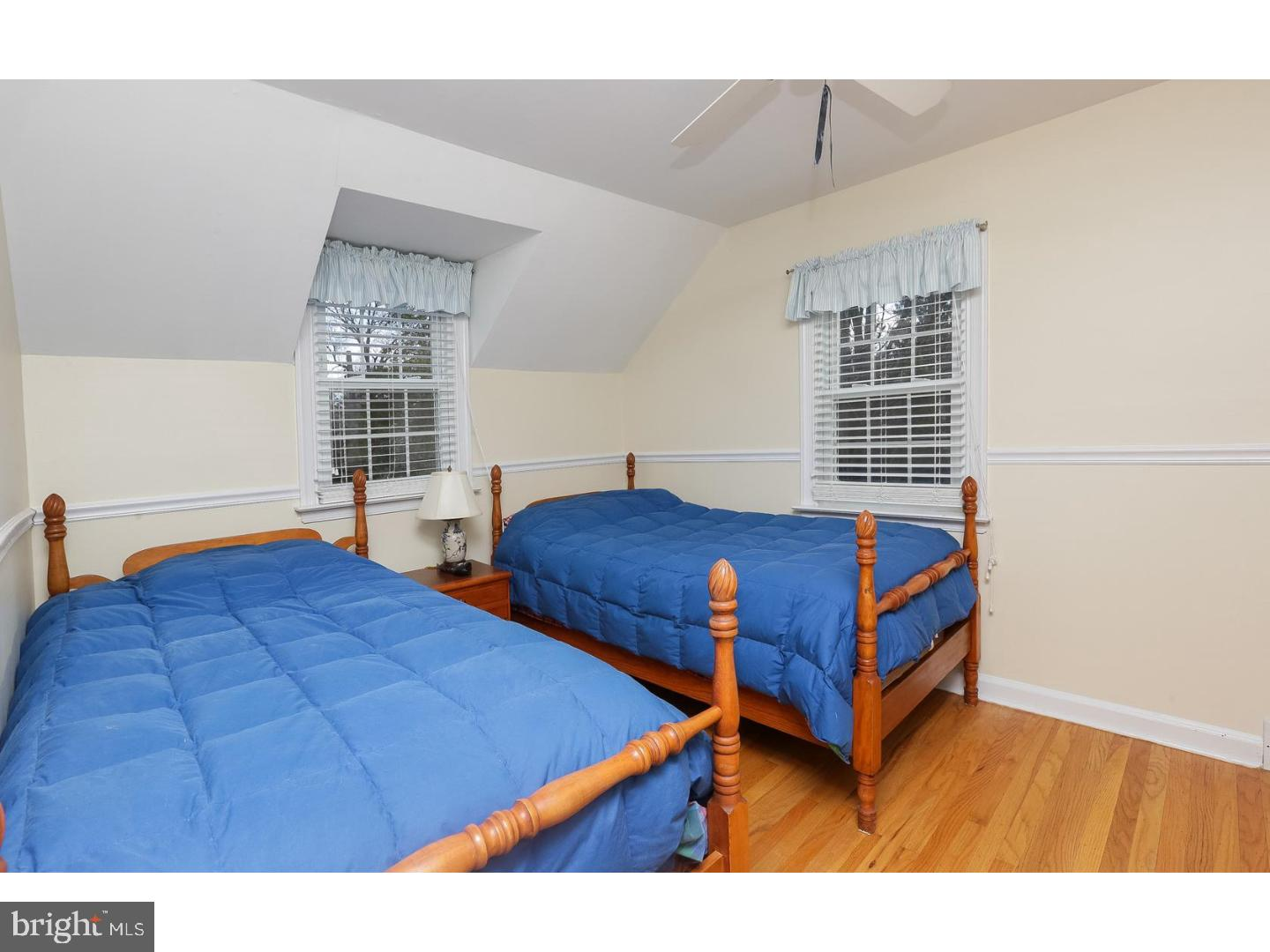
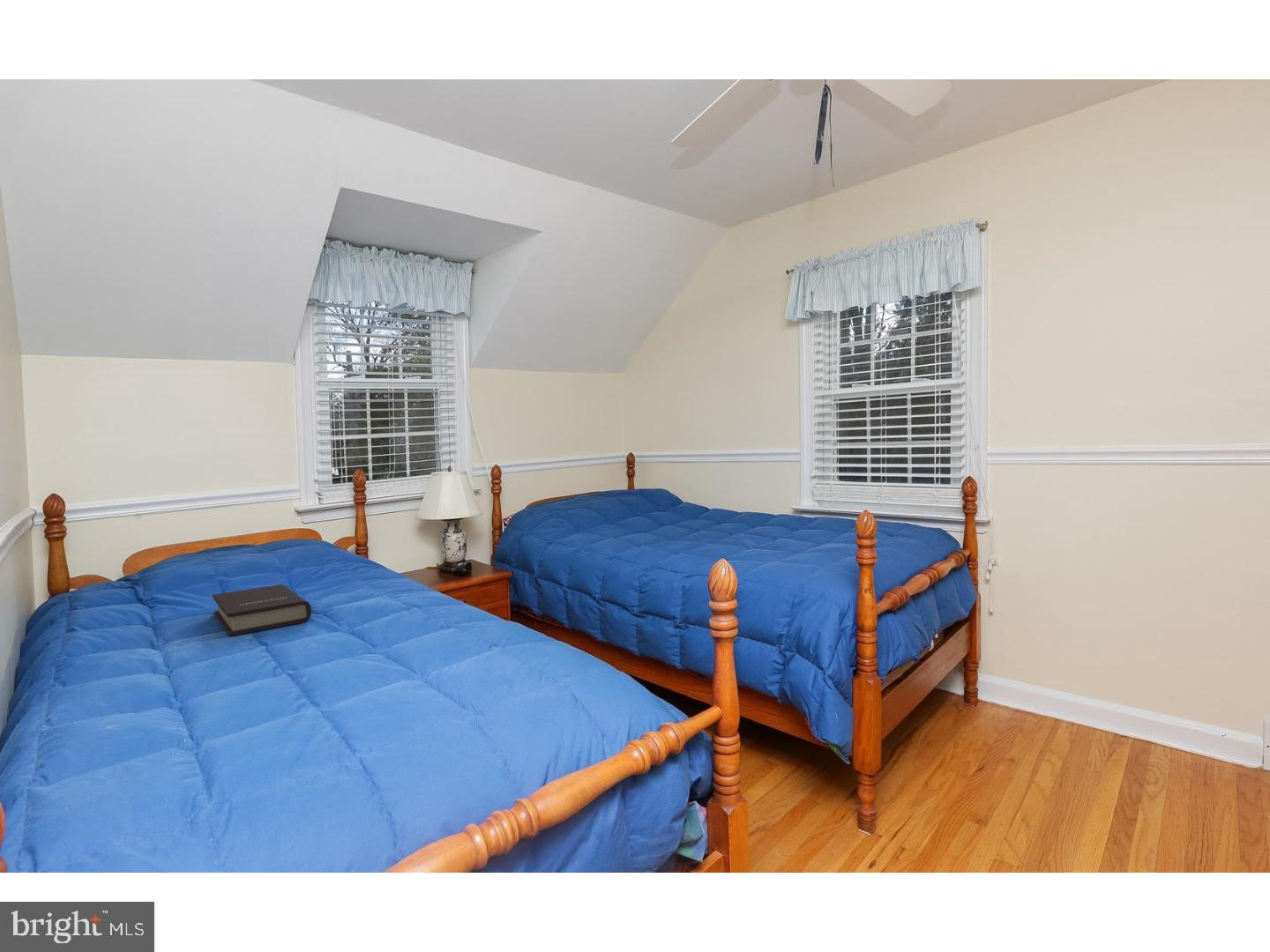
+ book [212,584,312,637]
